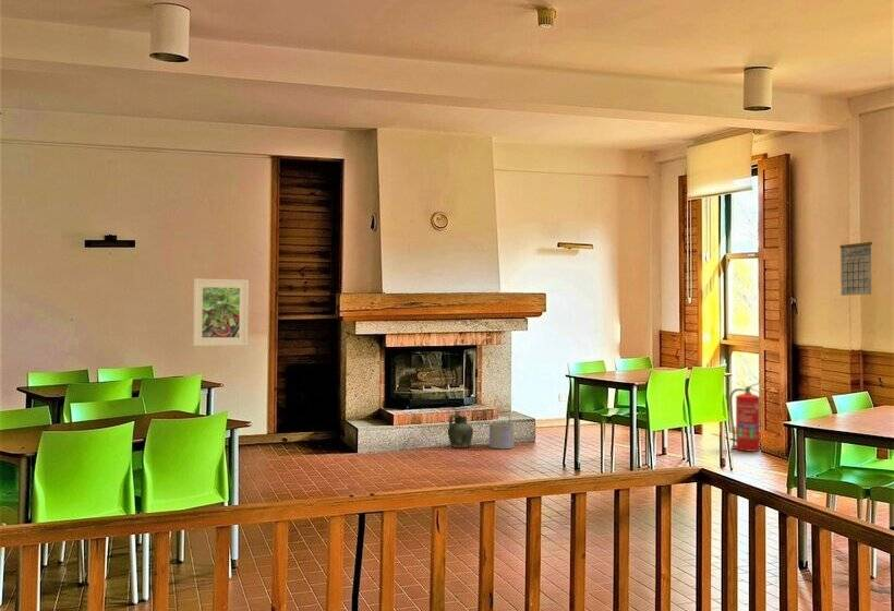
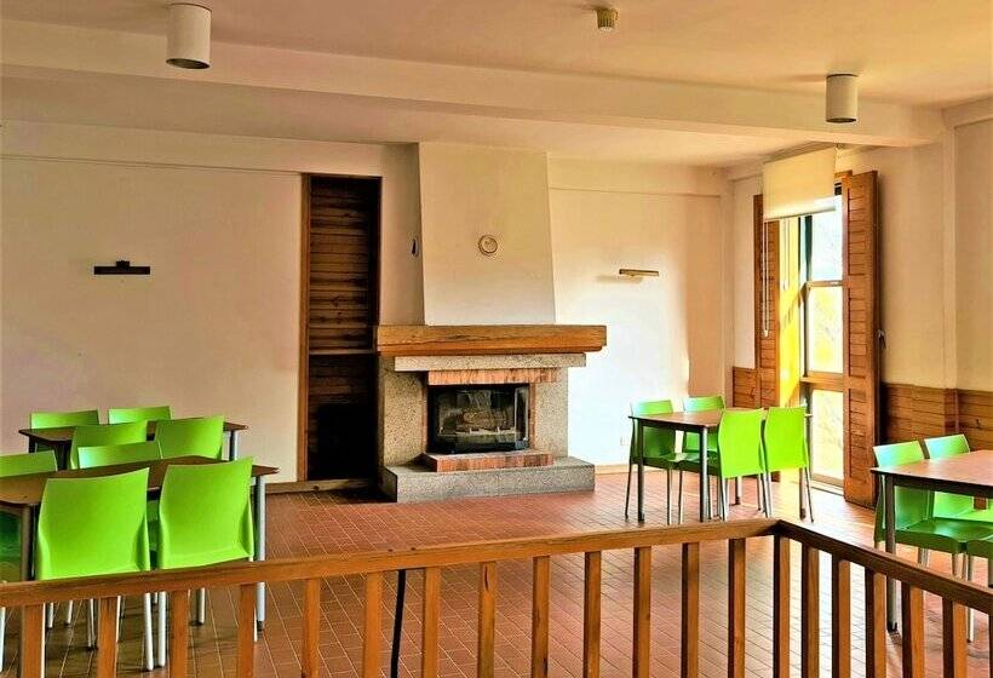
- bucket [488,412,516,450]
- calendar [838,230,873,297]
- ceramic jug [447,412,474,448]
- fire extinguisher [728,382,761,453]
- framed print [192,277,250,347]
